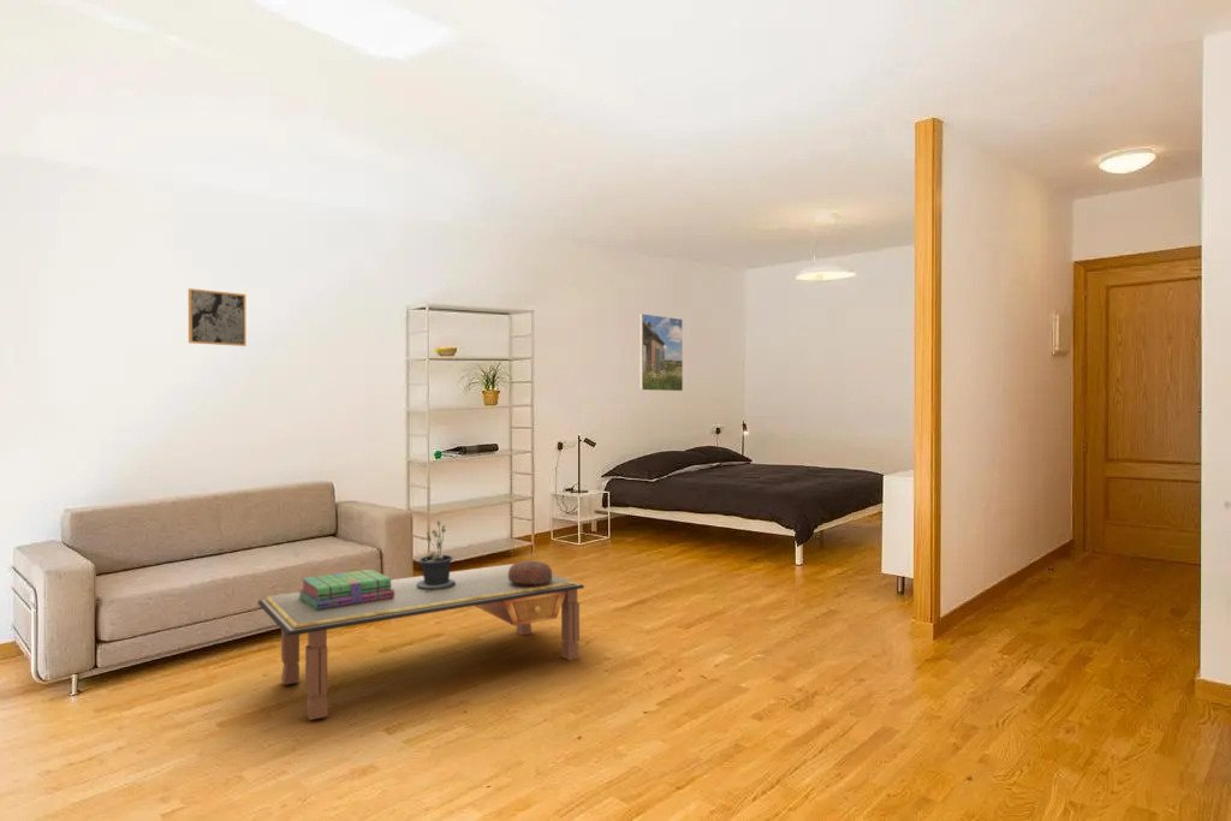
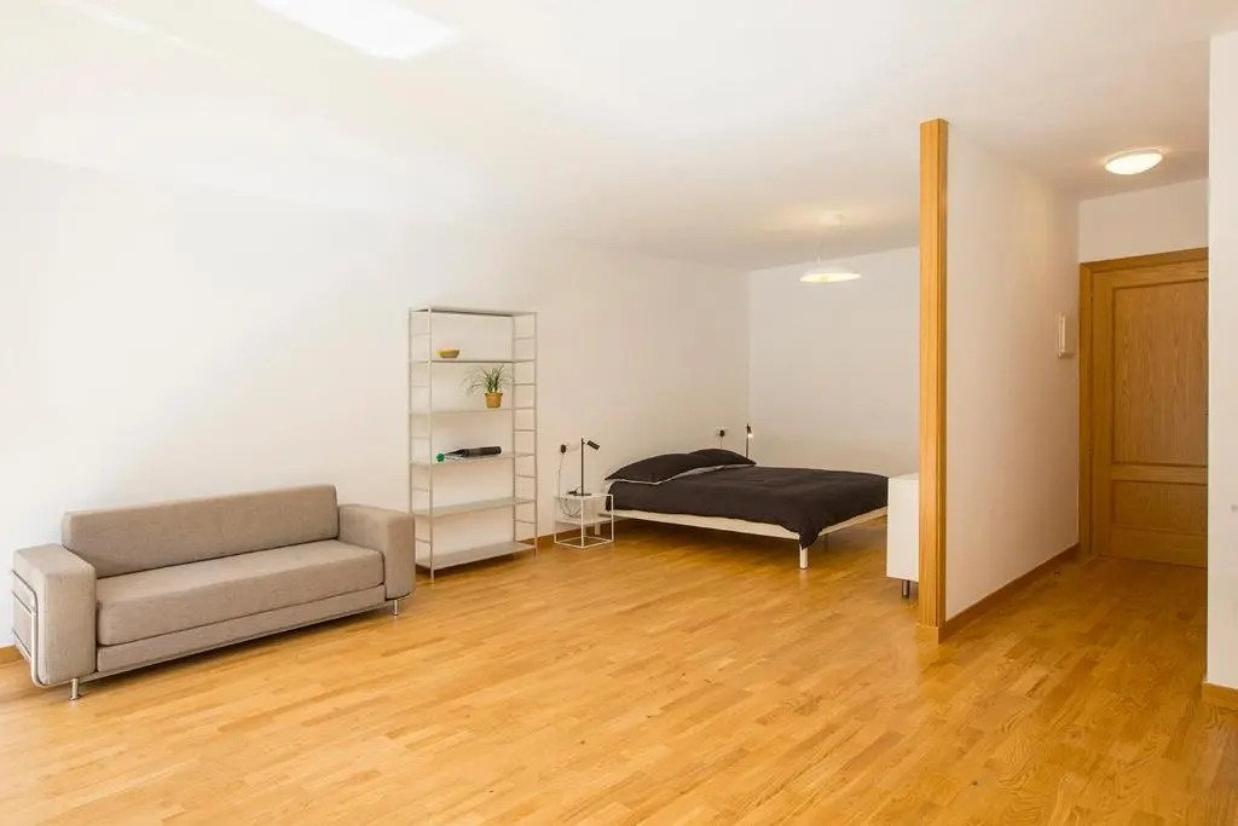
- wall art [188,287,248,347]
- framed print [638,313,684,392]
- coffee table [257,563,585,721]
- stack of books [297,569,394,611]
- decorative bowl [509,560,553,587]
- potted plant [417,520,456,593]
